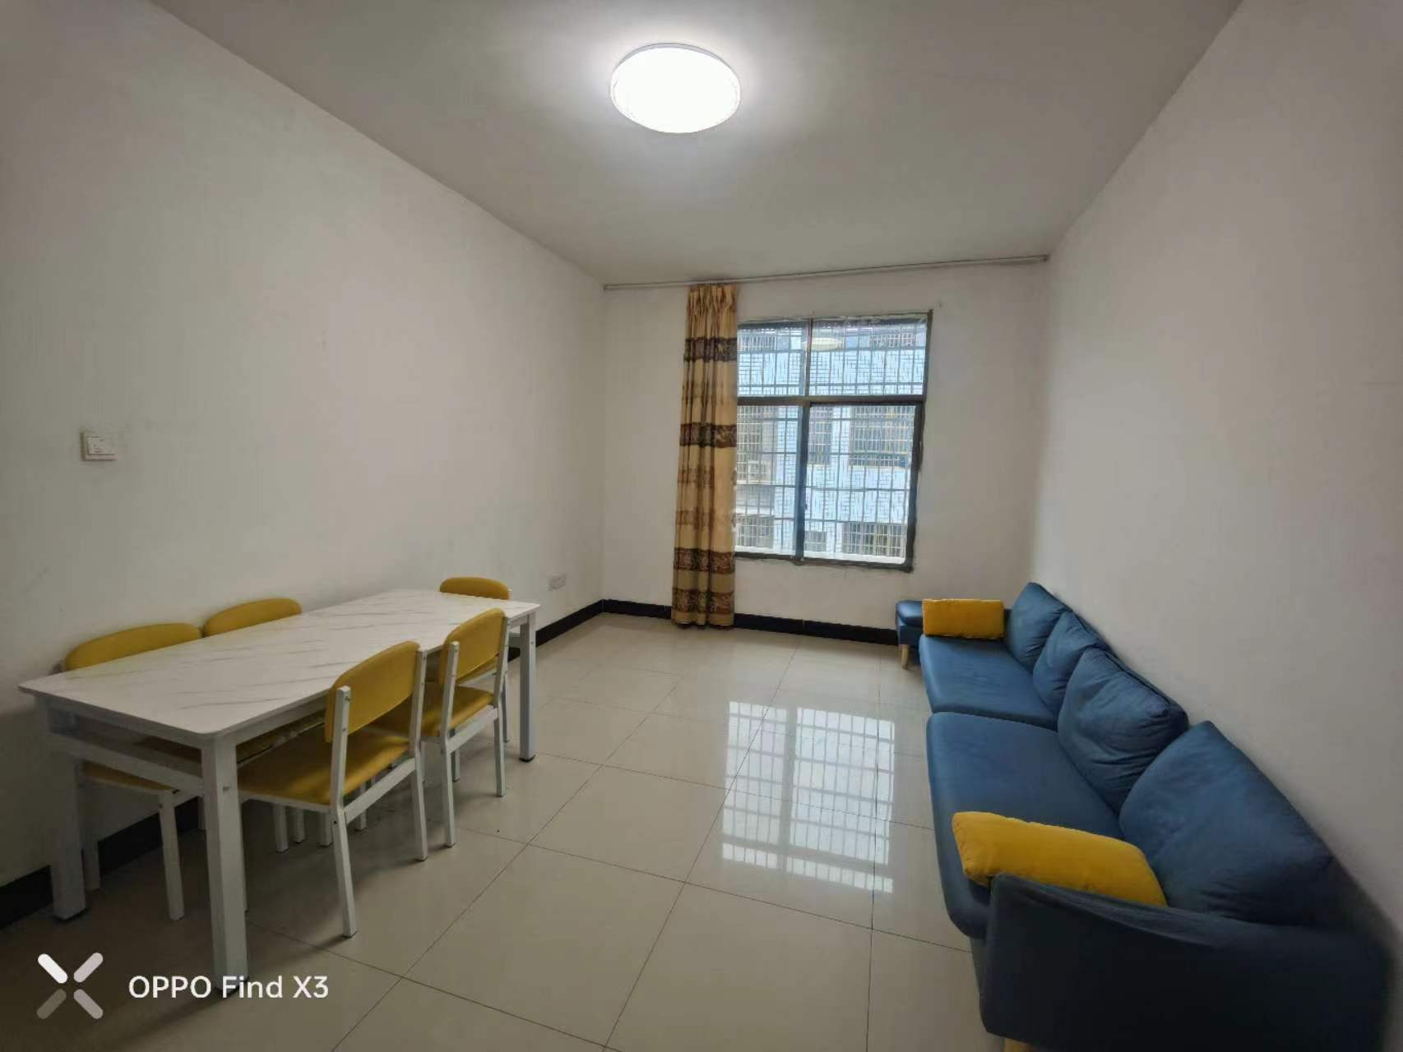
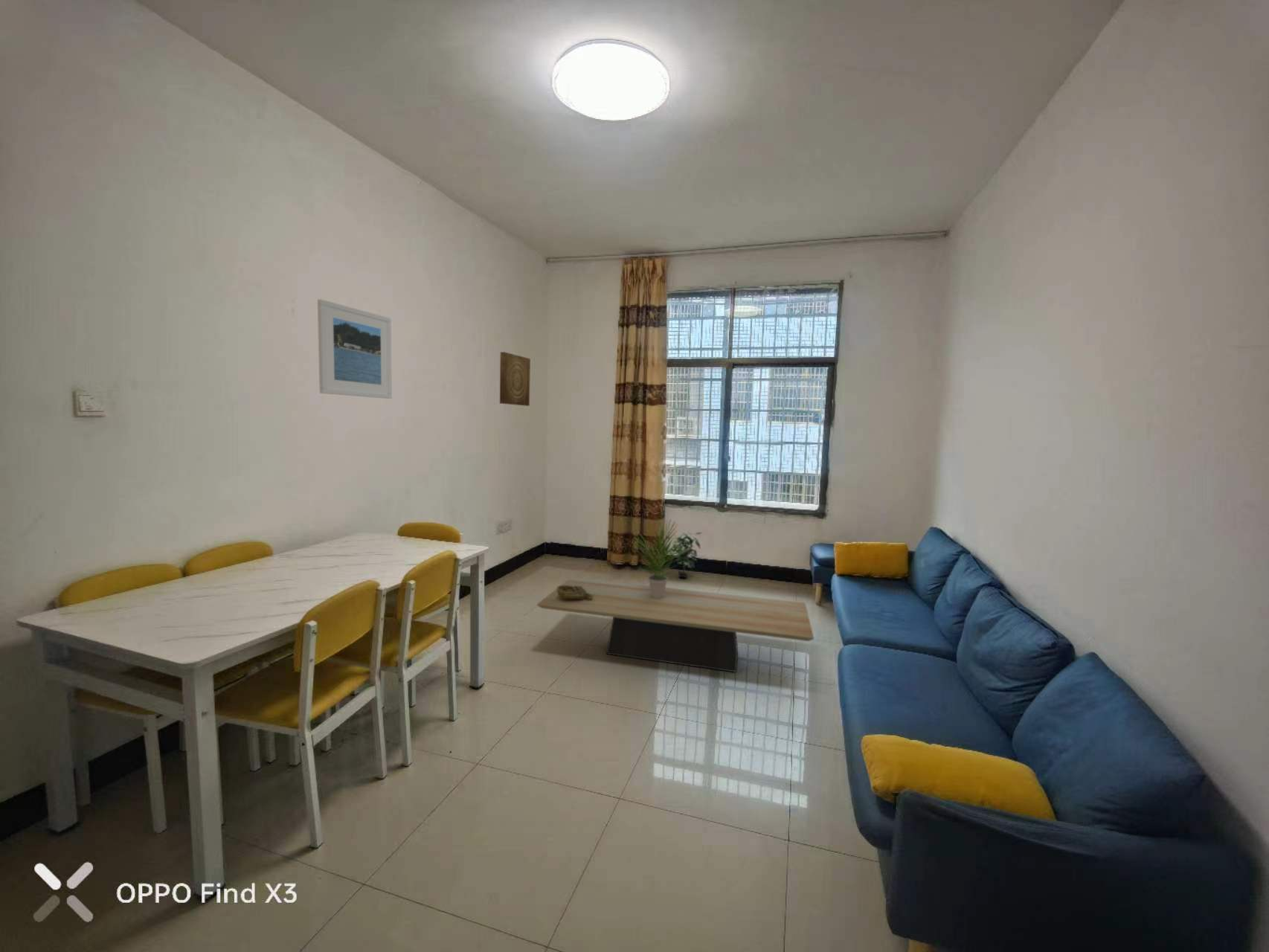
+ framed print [317,298,393,399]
+ decorative bowl [556,585,593,600]
+ coffee table [536,576,815,673]
+ wall art [499,351,531,407]
+ potted plant [671,531,702,579]
+ potted plant [631,518,693,598]
